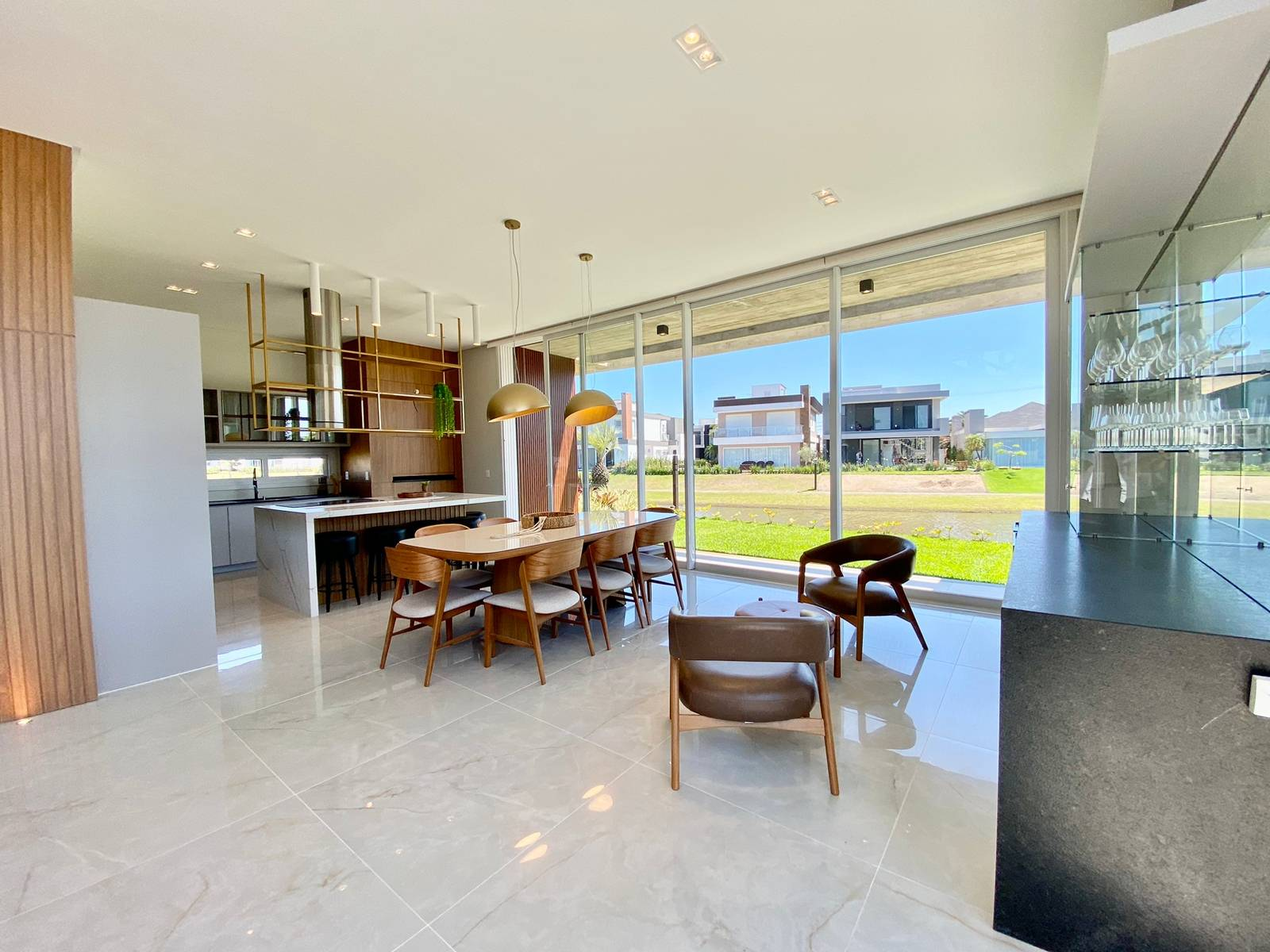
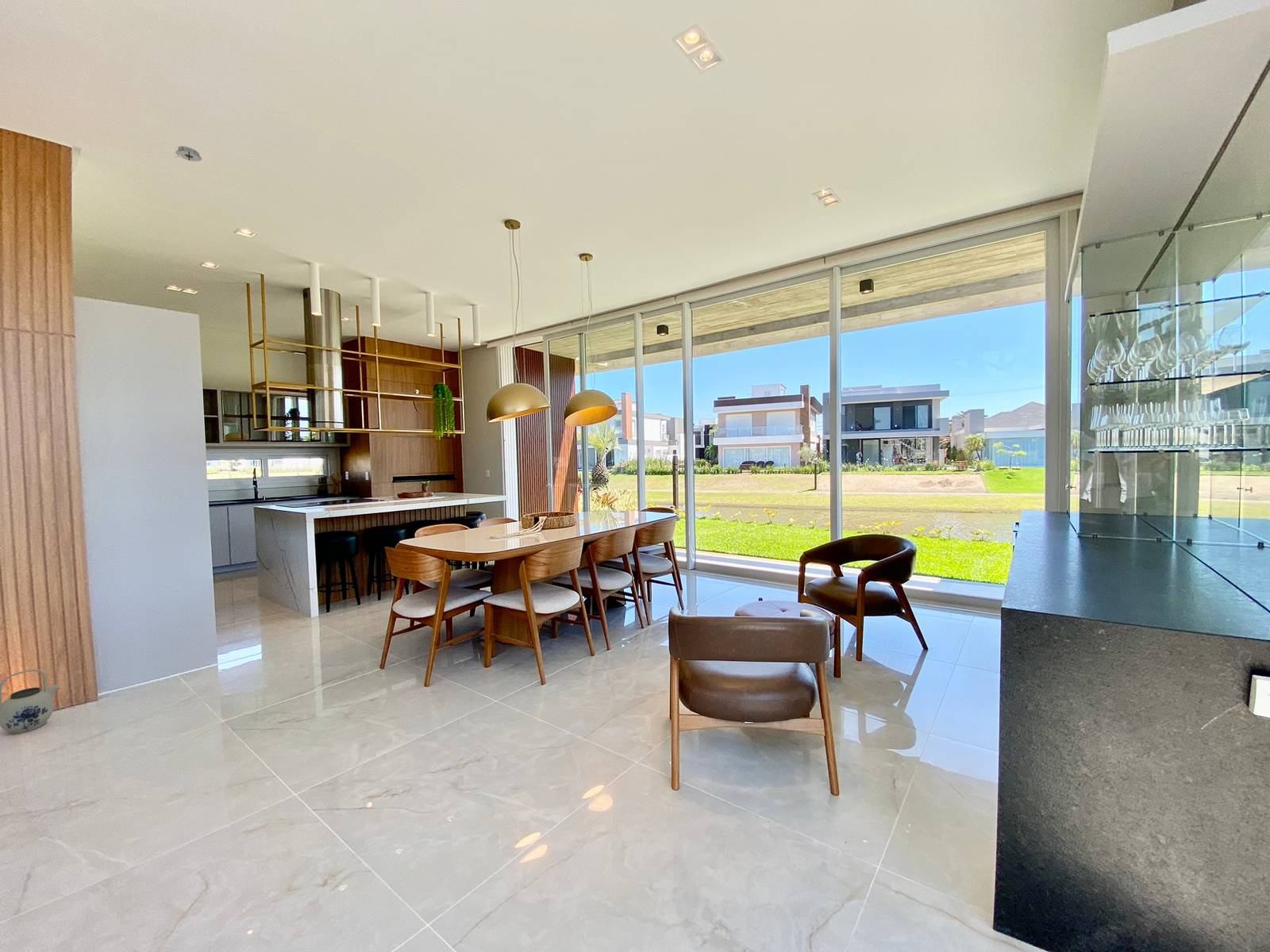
+ teapot [0,669,61,735]
+ smoke detector [174,145,203,162]
